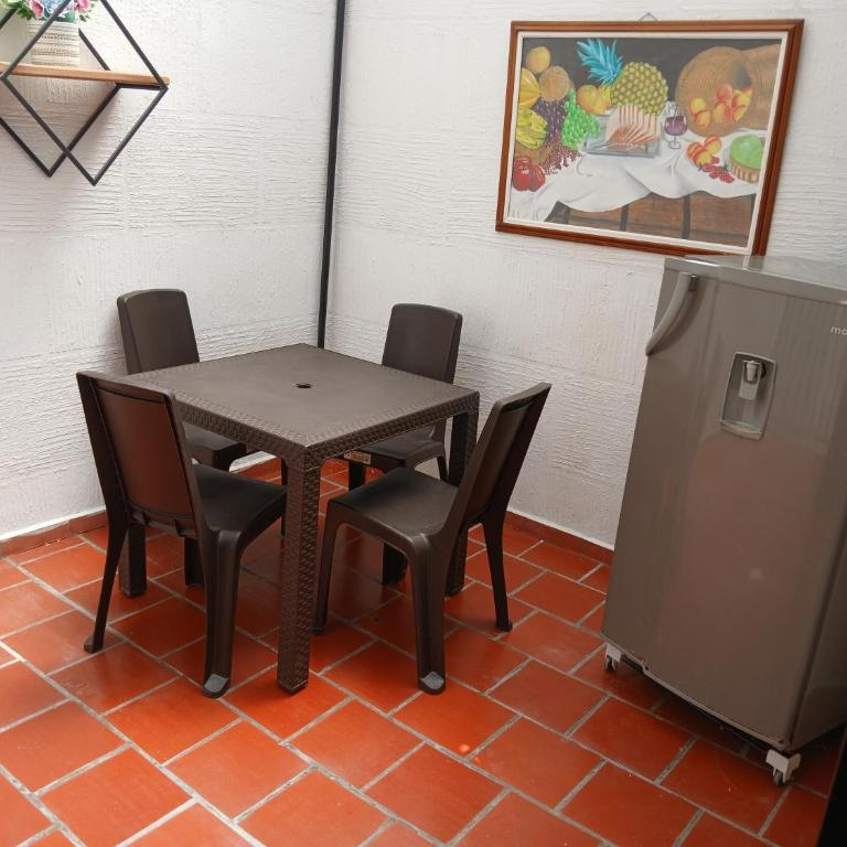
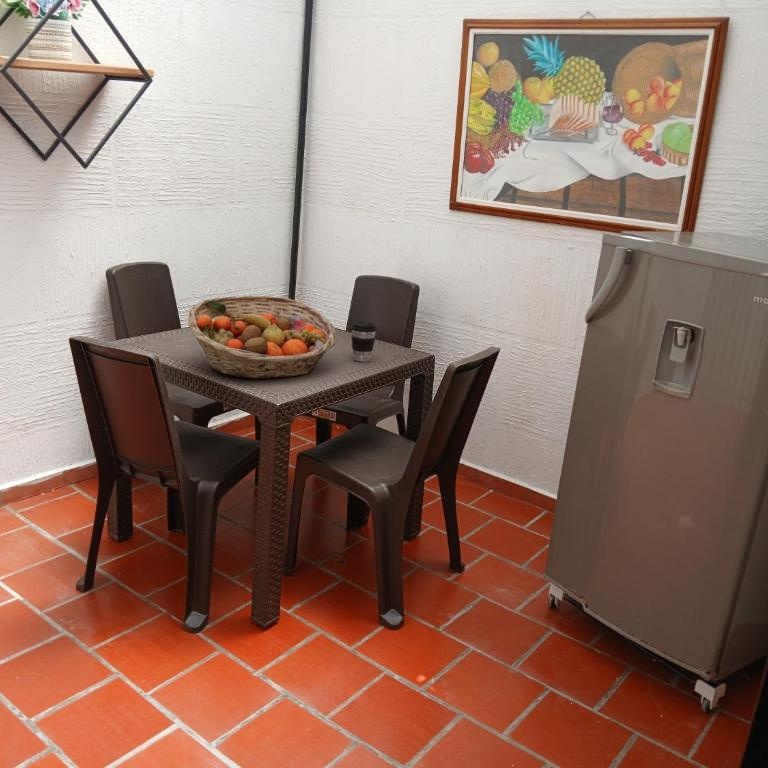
+ coffee cup [350,321,378,363]
+ fruit basket [187,294,337,380]
